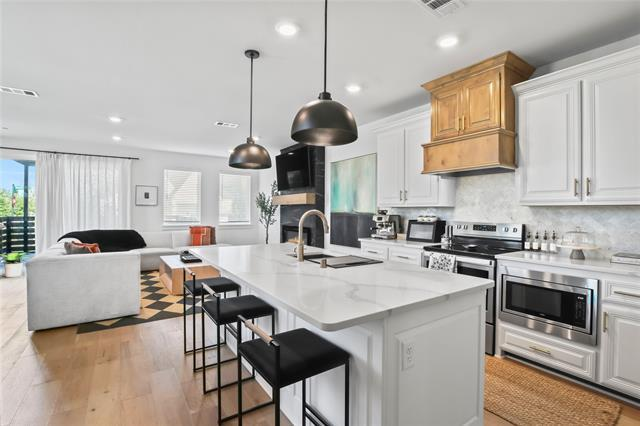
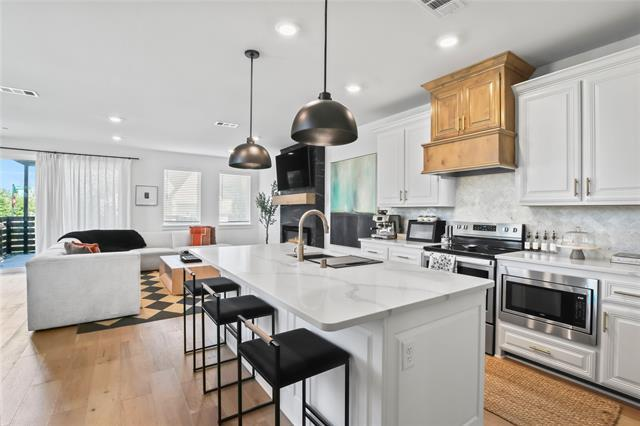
- potted plant [0,251,32,278]
